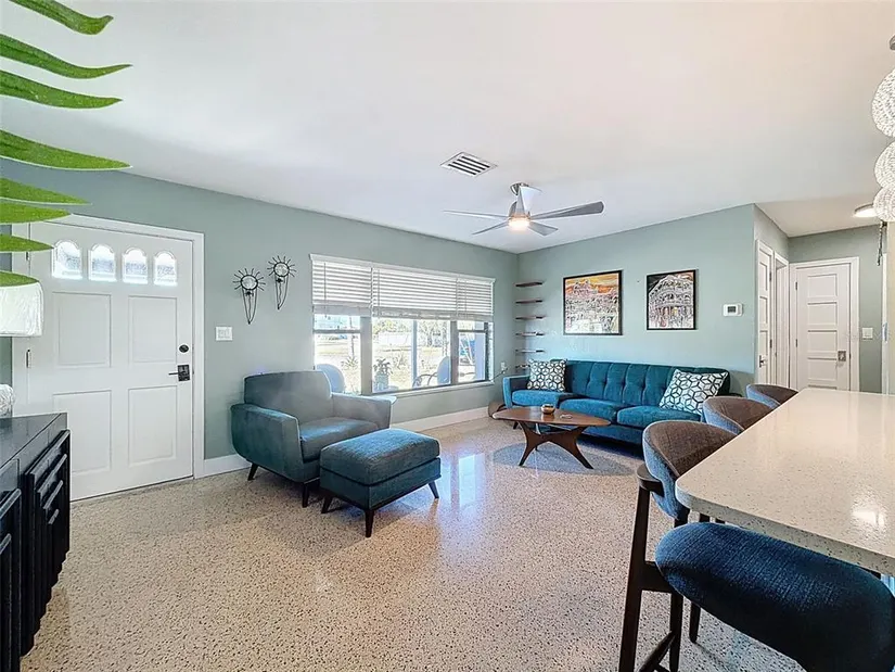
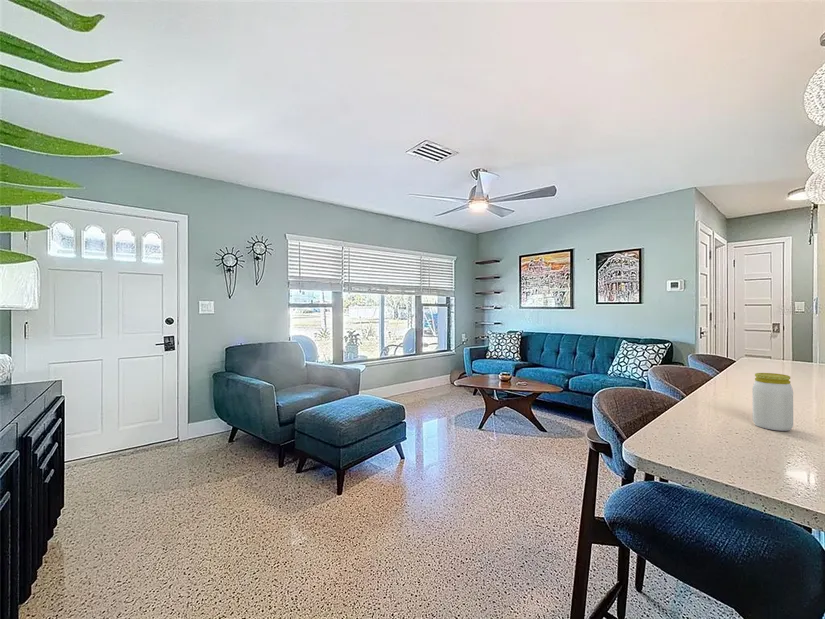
+ jar [751,372,794,432]
